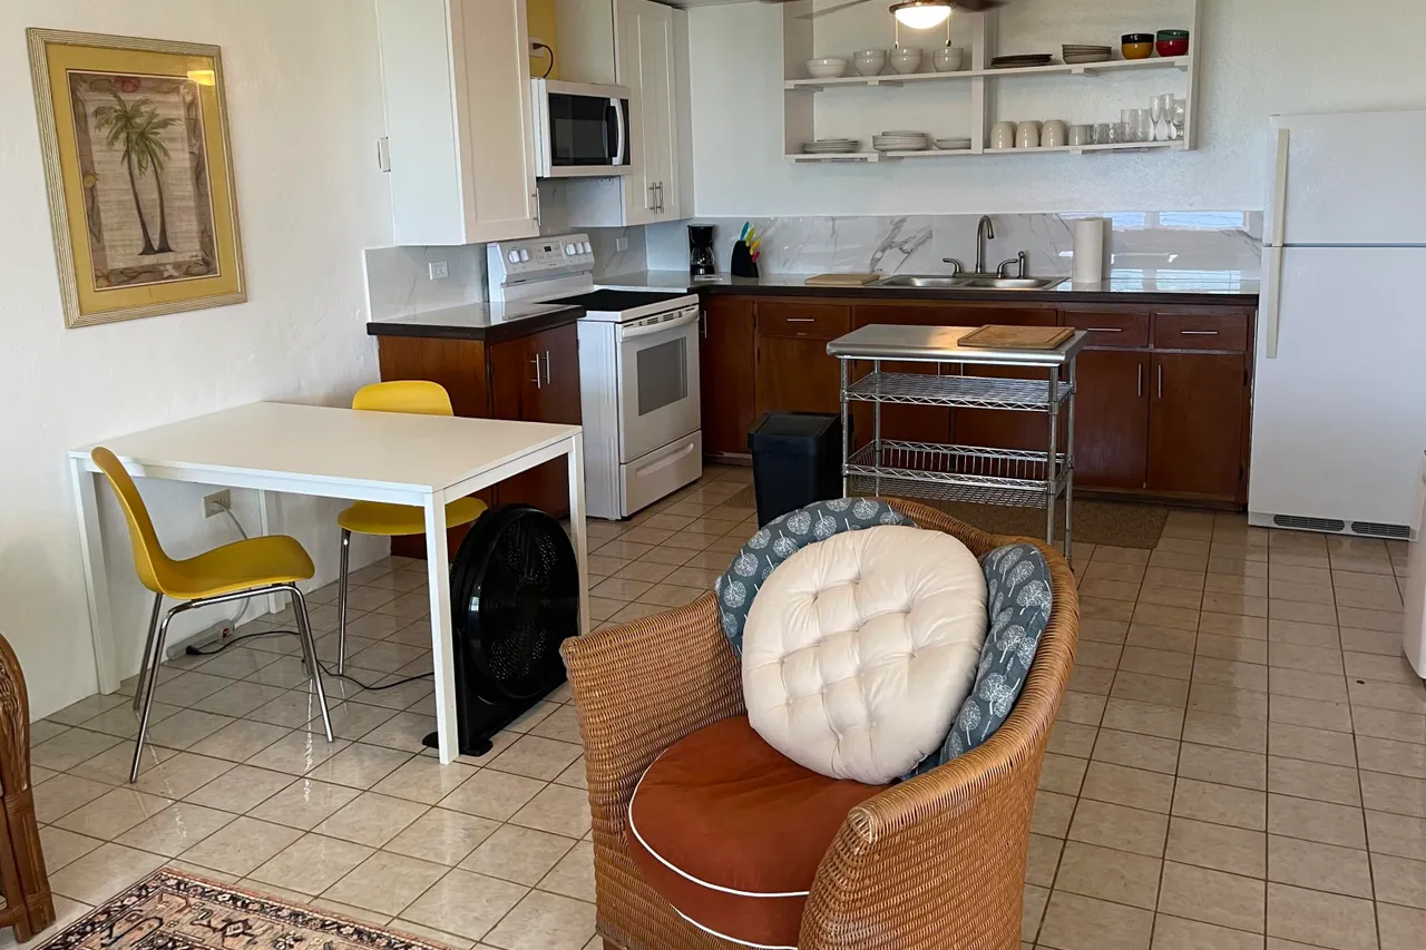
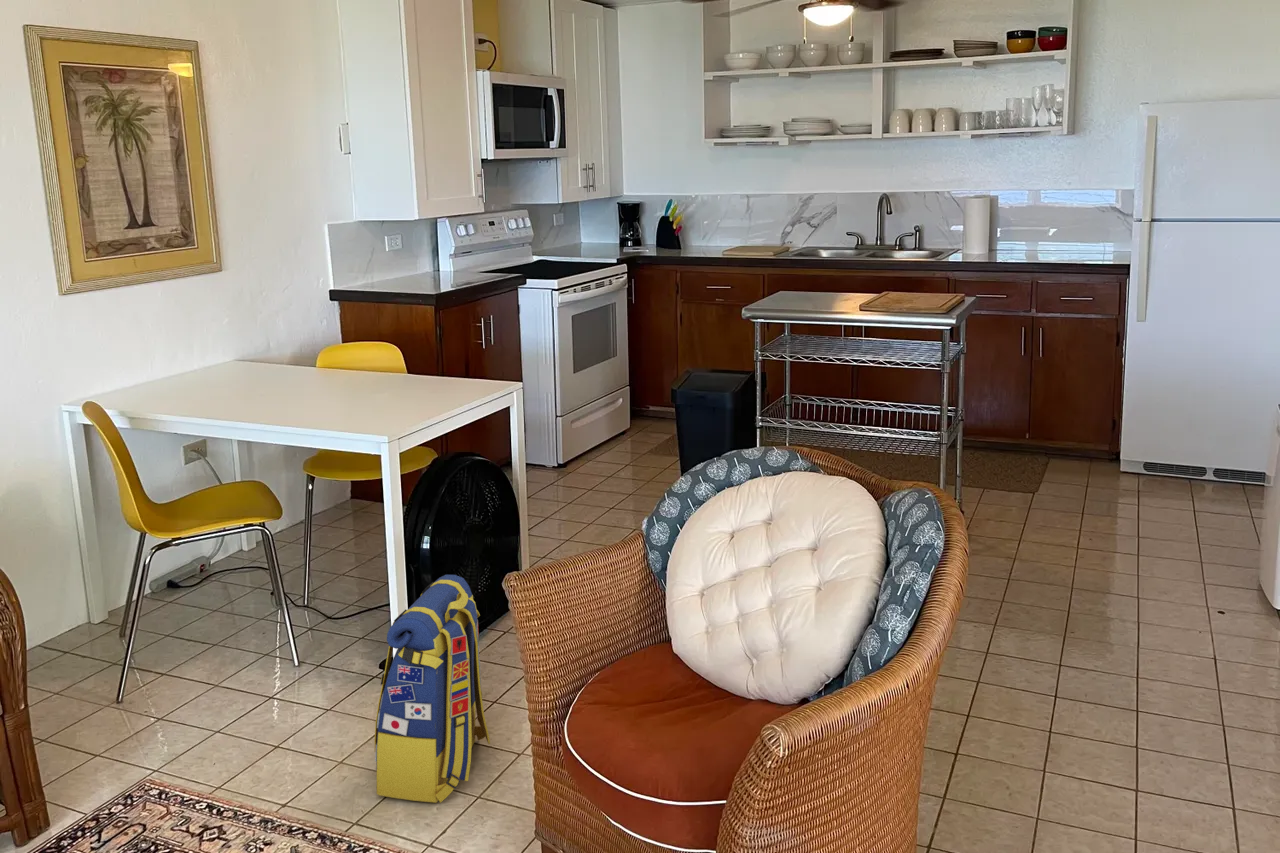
+ backpack [374,574,491,804]
